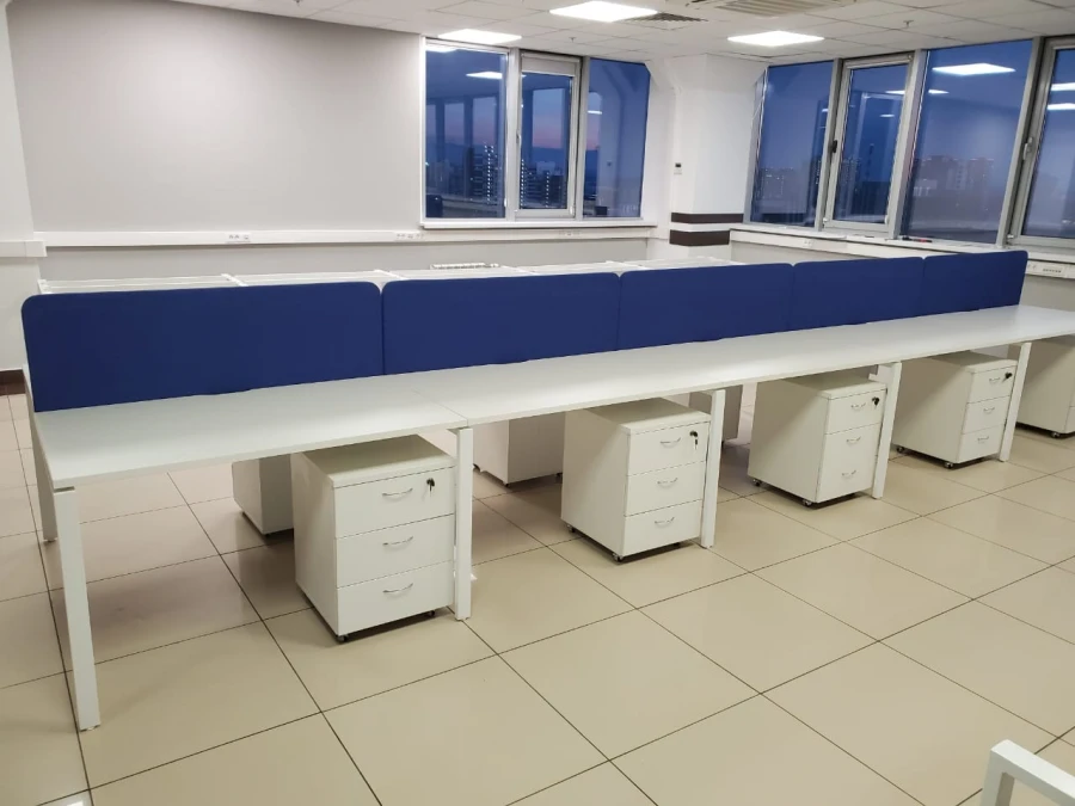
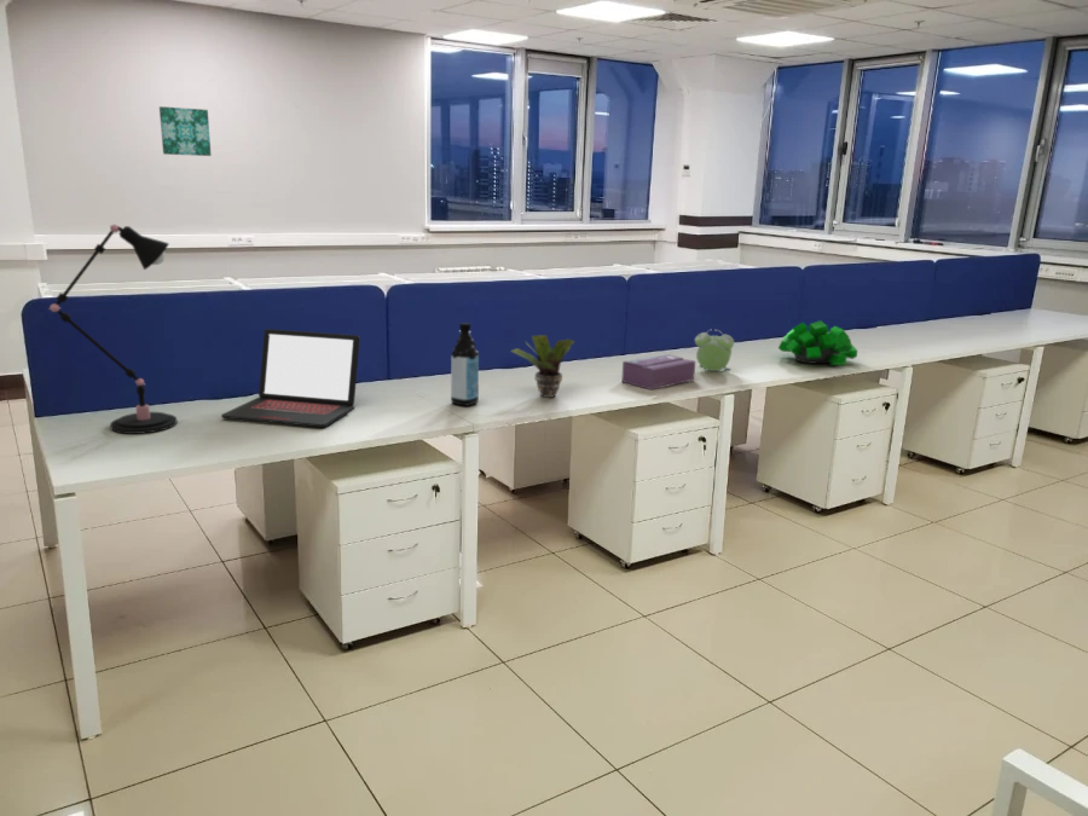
+ water bottle [450,322,480,407]
+ tissue box [620,352,696,390]
+ plant [777,319,858,366]
+ potted plant [509,334,577,399]
+ wall art [158,105,213,157]
+ desk lamp [47,224,178,435]
+ laptop [220,328,361,428]
+ alarm clock [694,329,735,372]
